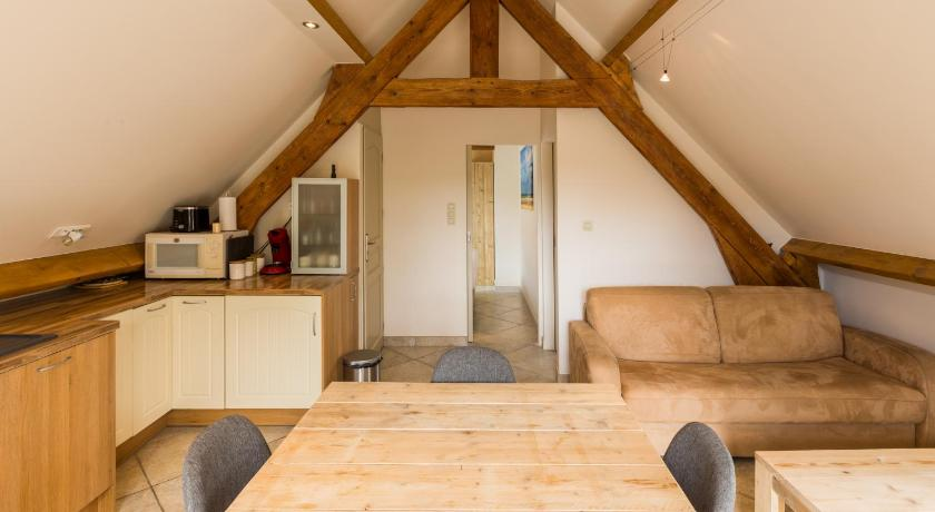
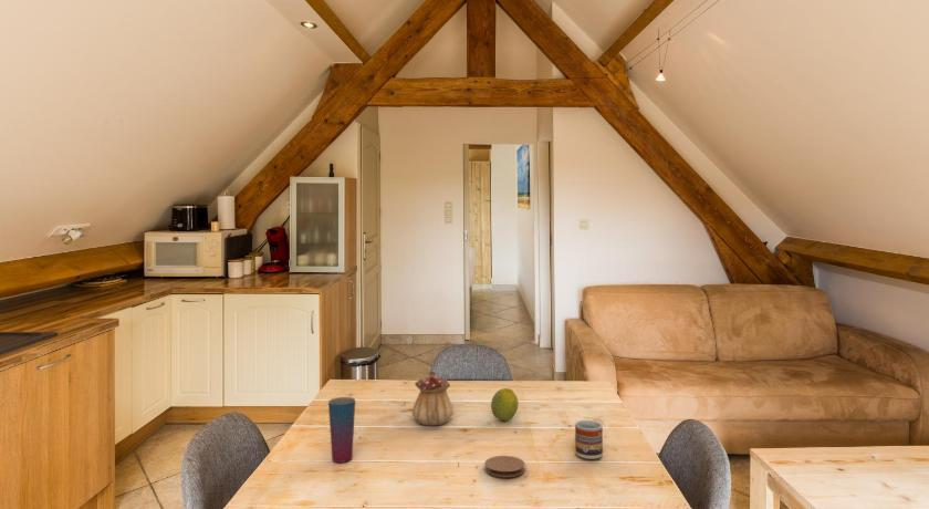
+ teapot [411,370,455,427]
+ coaster [483,455,526,478]
+ cup [574,419,604,460]
+ cup [327,396,356,464]
+ fruit [490,387,520,422]
